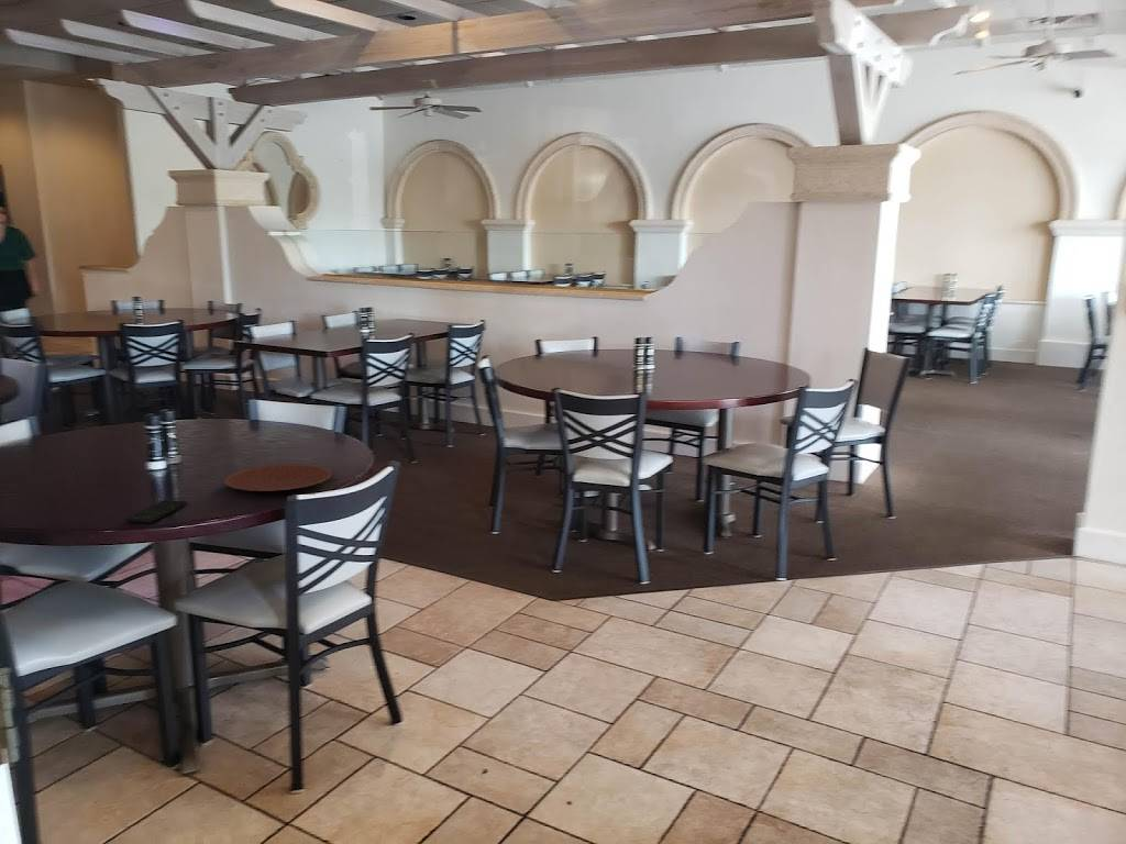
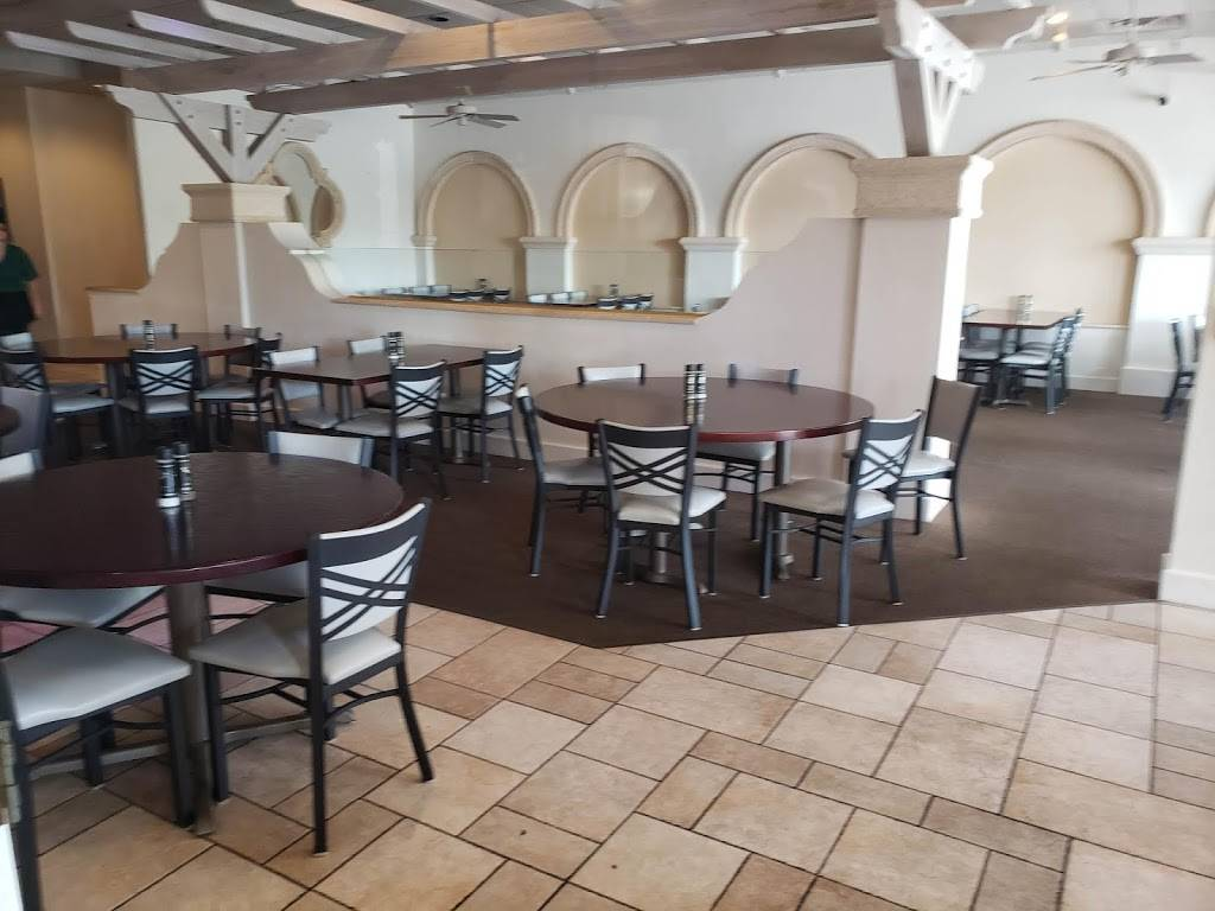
- smartphone [124,499,188,524]
- plate [223,463,333,492]
